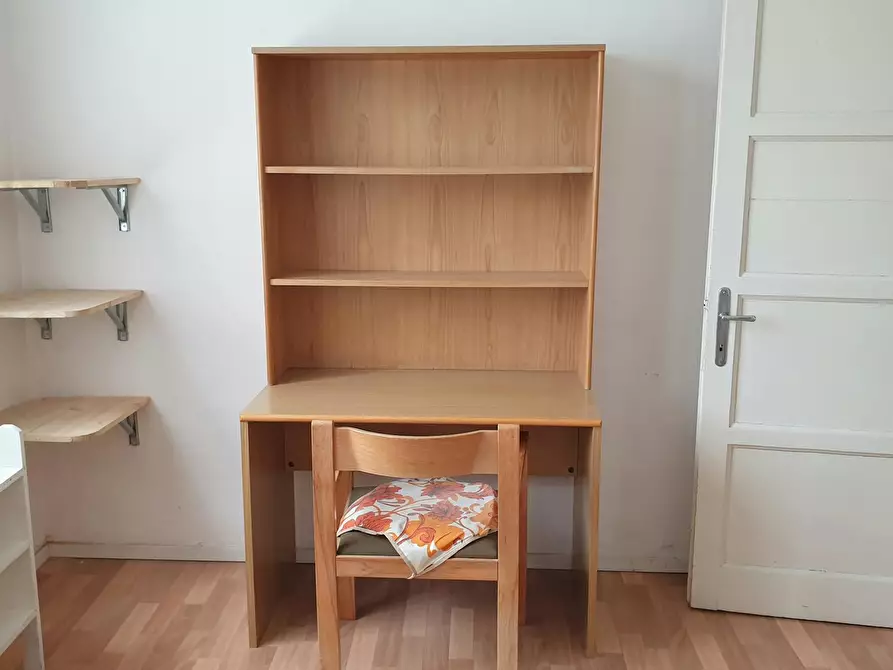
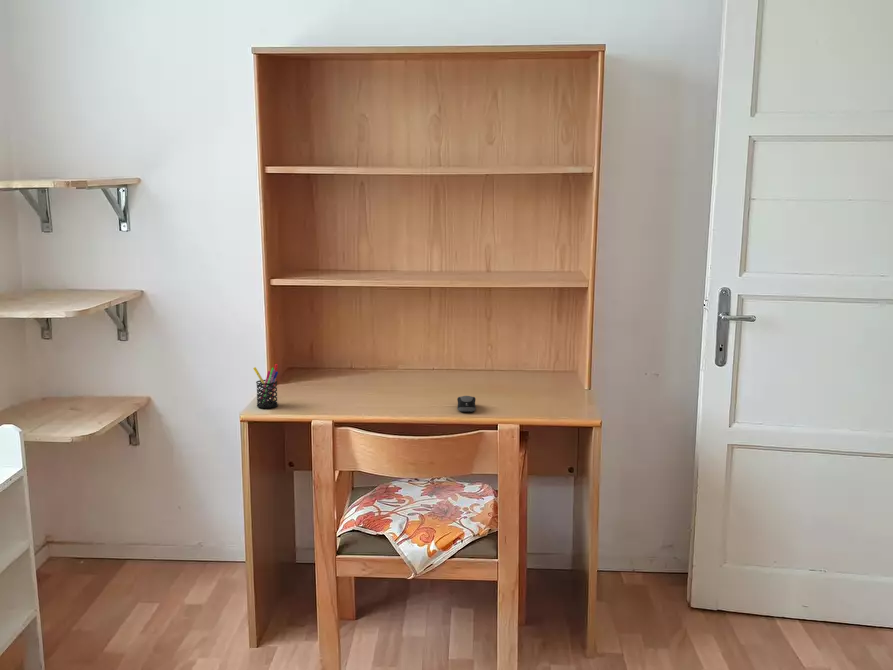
+ computer mouse [456,395,477,413]
+ pen holder [252,363,279,409]
